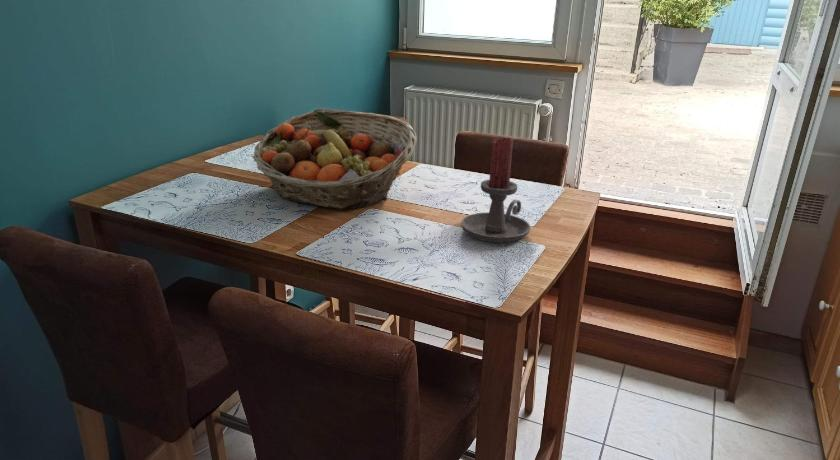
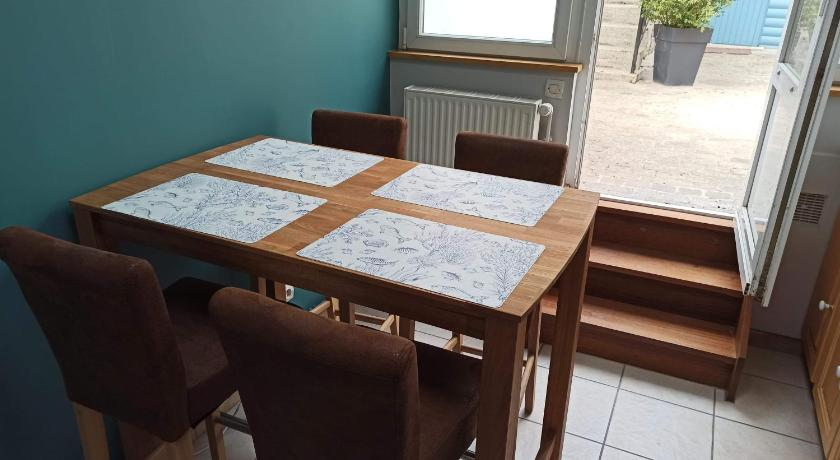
- candle holder [460,136,532,243]
- fruit basket [252,109,418,210]
